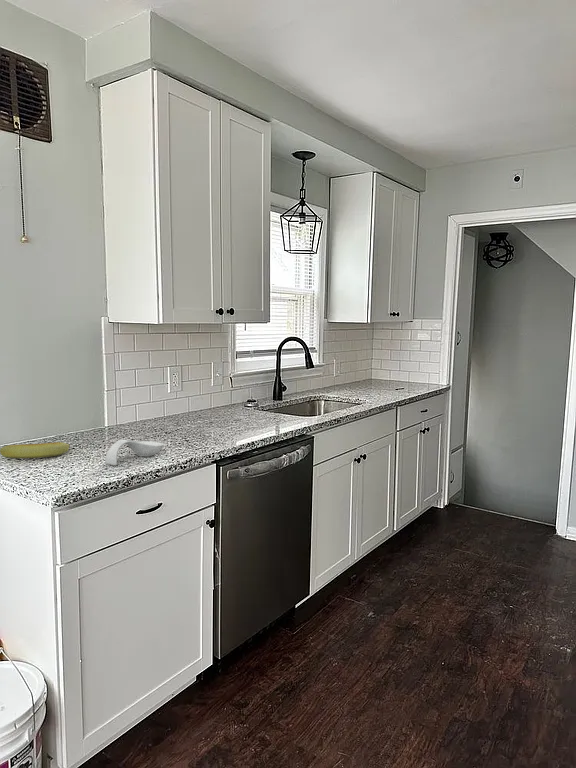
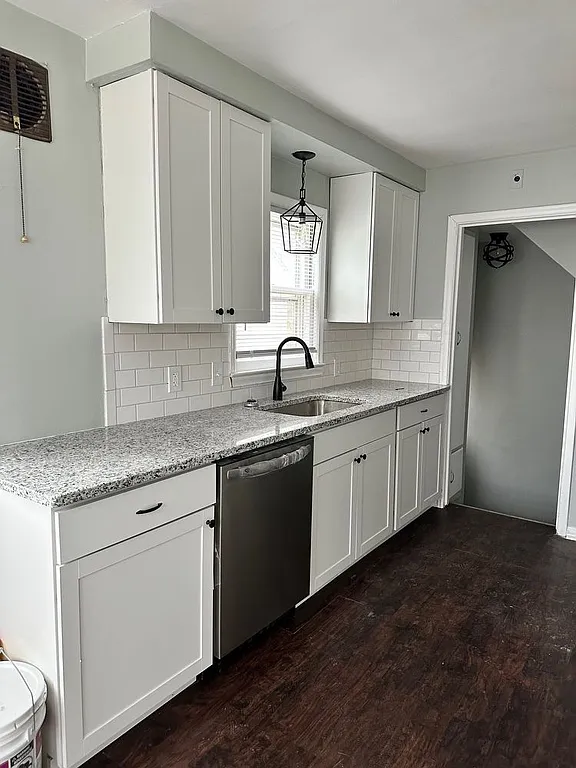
- banana [0,441,71,459]
- spoon rest [104,439,165,466]
